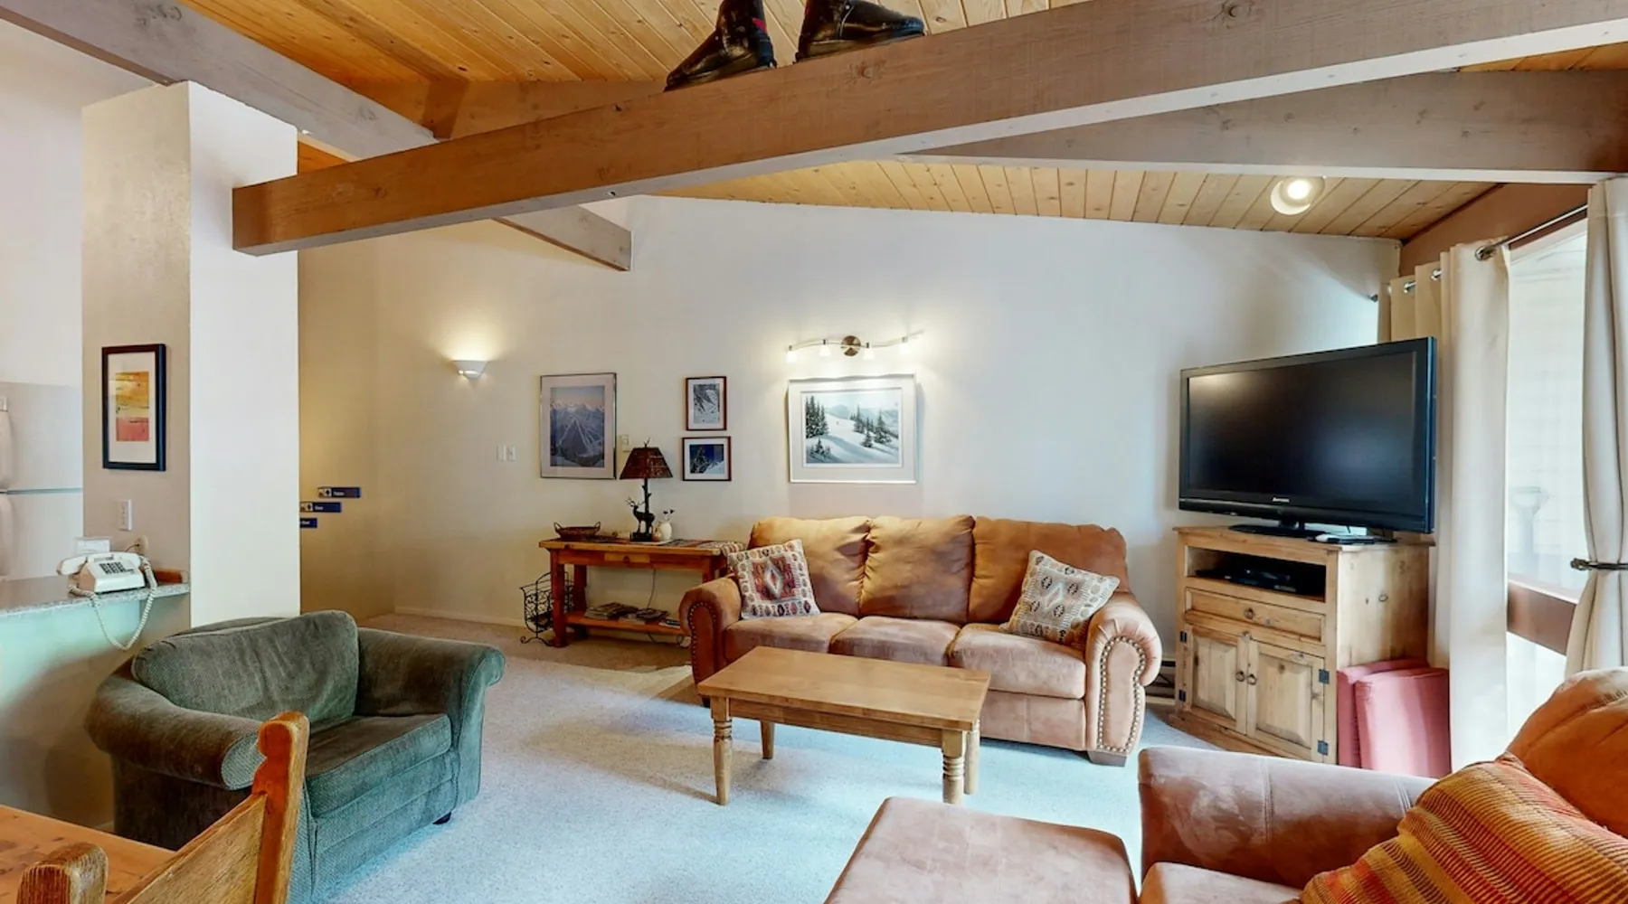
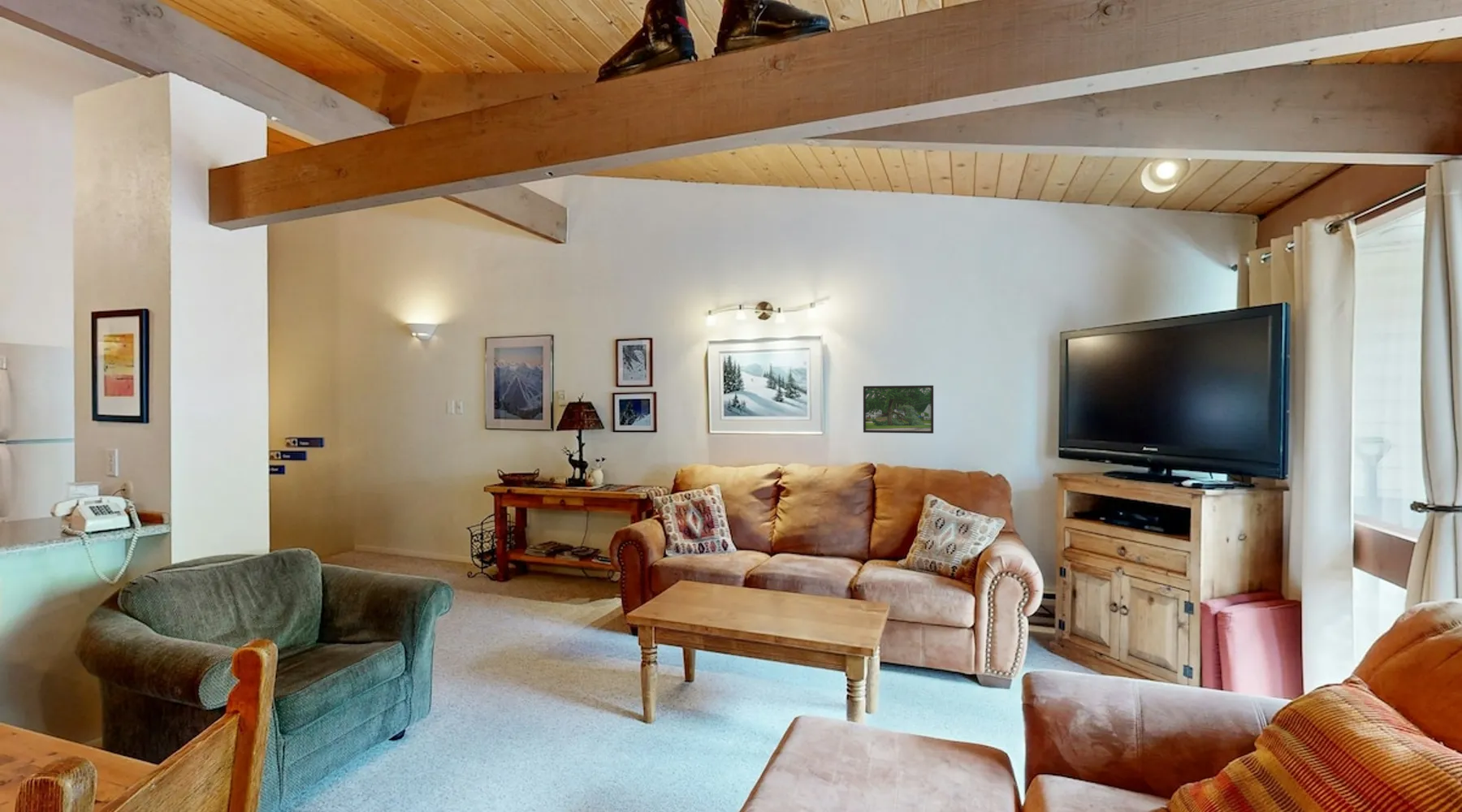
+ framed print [863,385,934,434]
